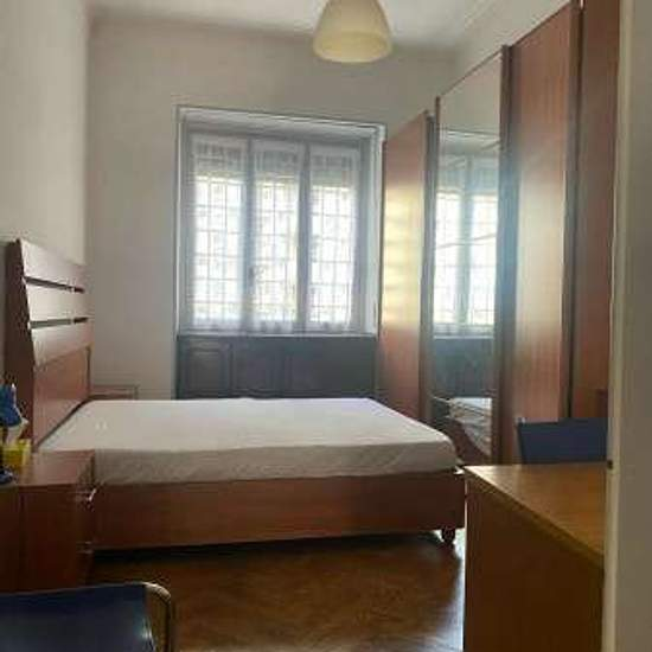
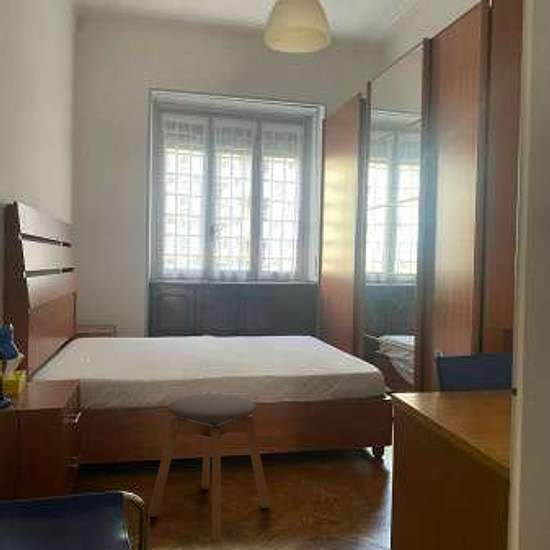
+ stool [148,393,271,542]
